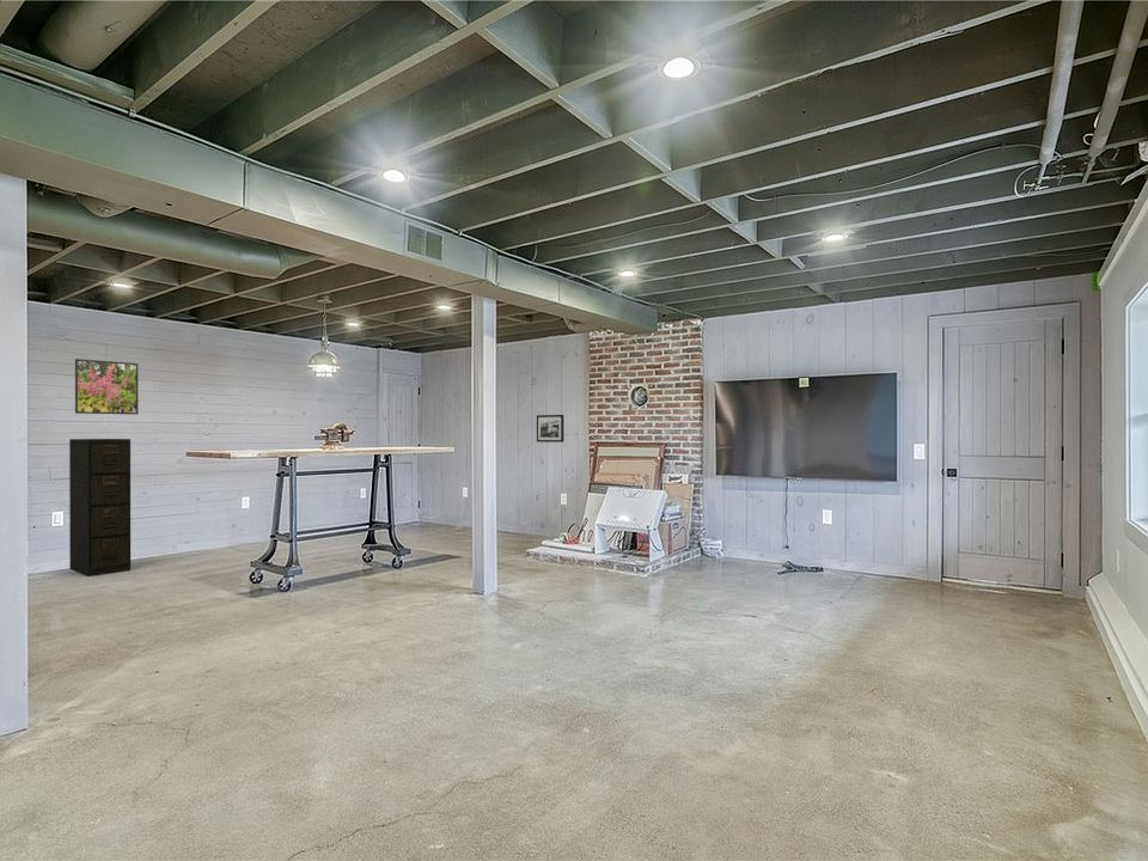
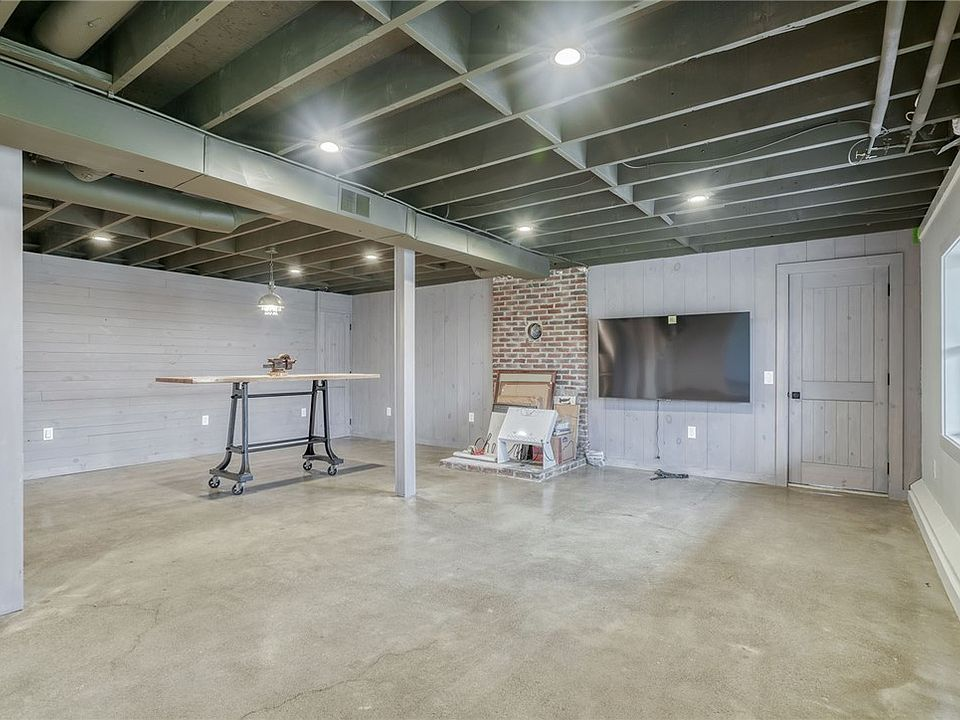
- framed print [74,358,139,416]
- filing cabinet [68,438,132,578]
- picture frame [536,414,564,444]
